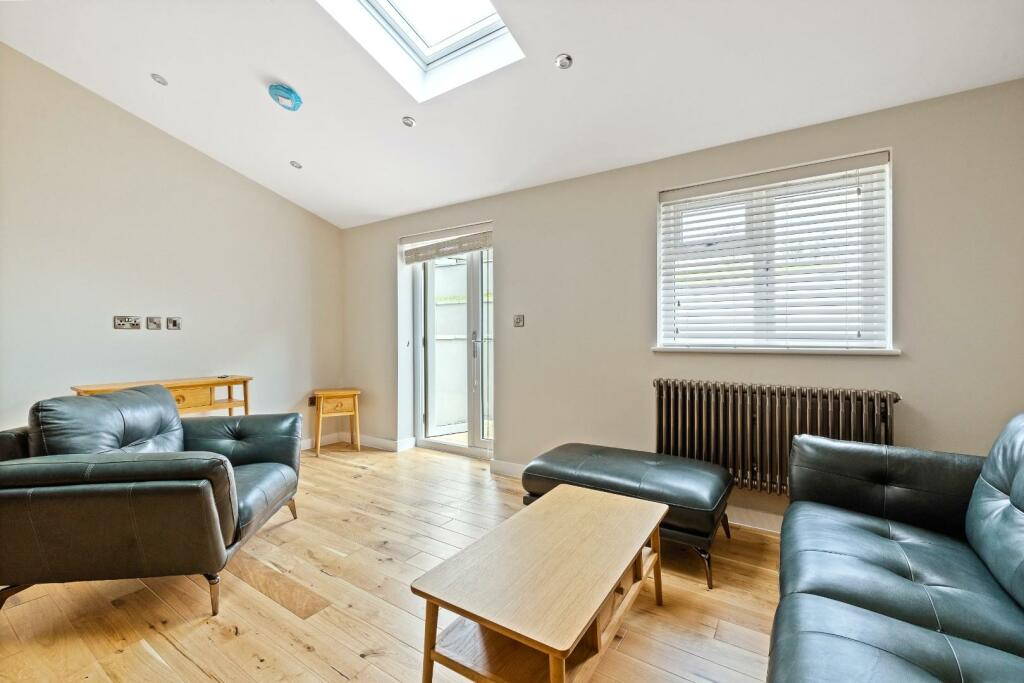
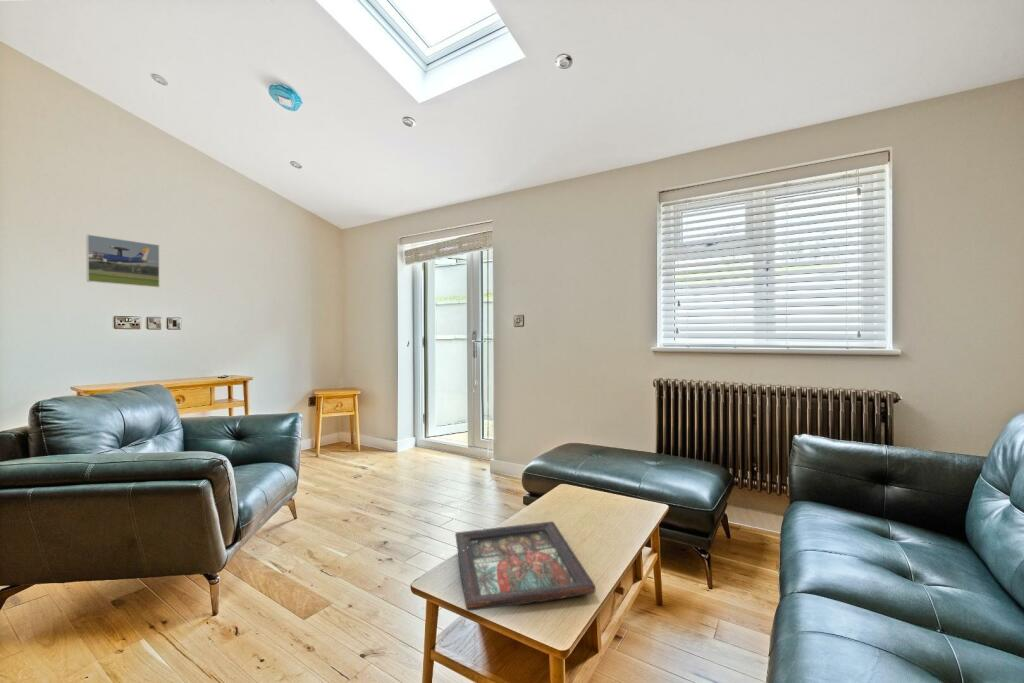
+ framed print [85,233,161,288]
+ decorative tray [454,521,597,612]
